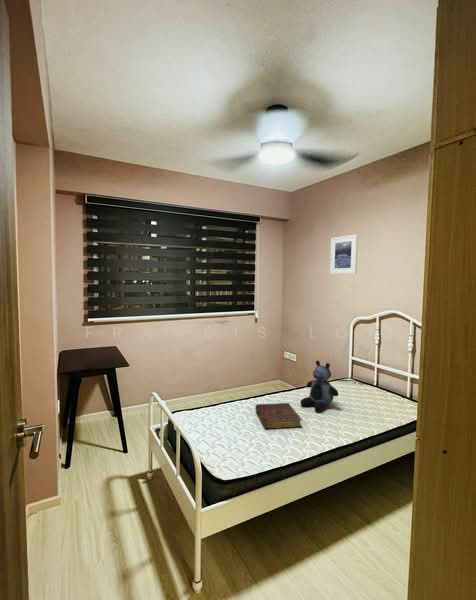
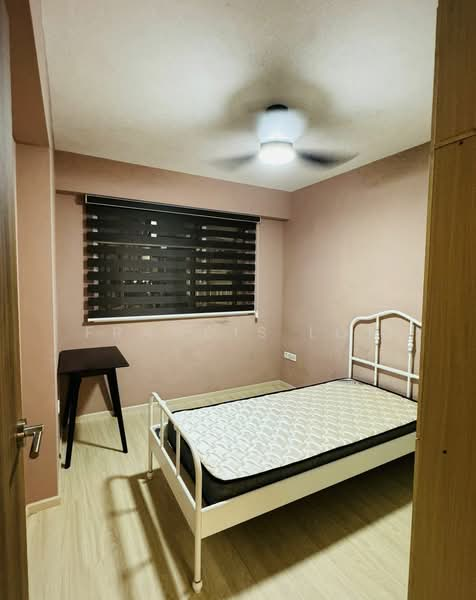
- teddy bear [299,360,339,413]
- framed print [329,233,359,275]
- book [254,402,303,430]
